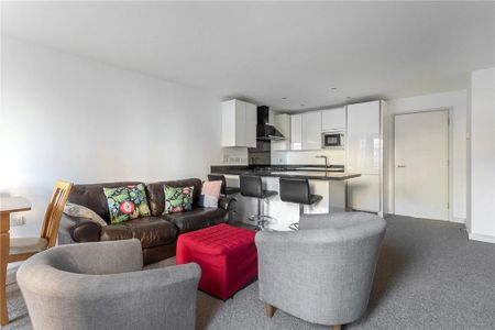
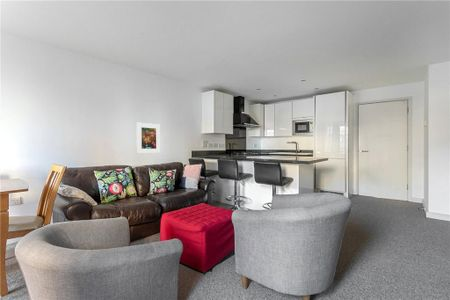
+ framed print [136,122,161,154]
